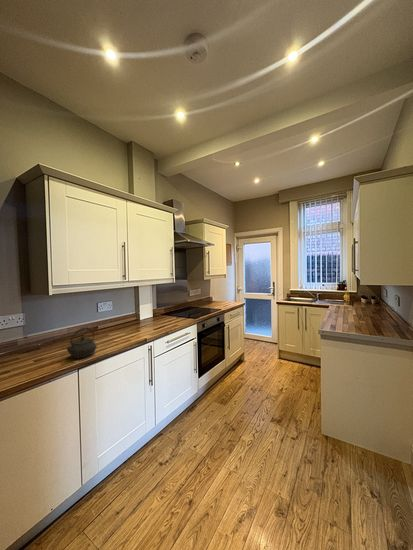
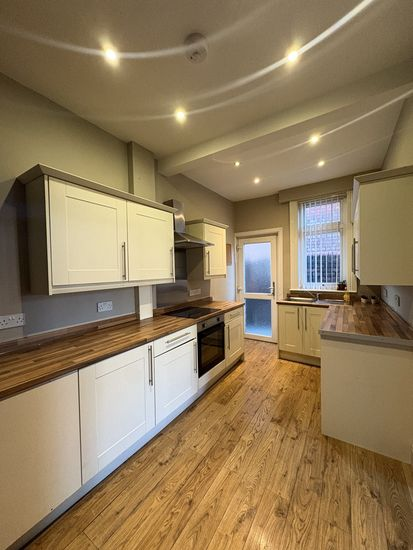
- kettle [65,327,98,359]
